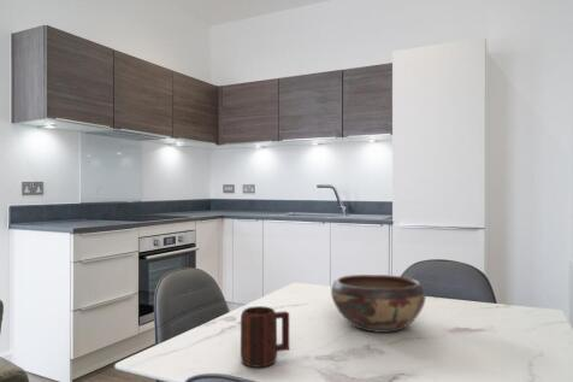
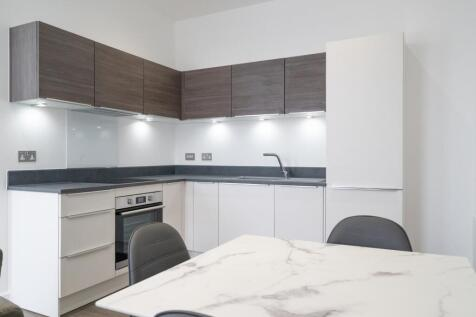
- mug [240,305,290,369]
- decorative bowl [330,274,427,334]
